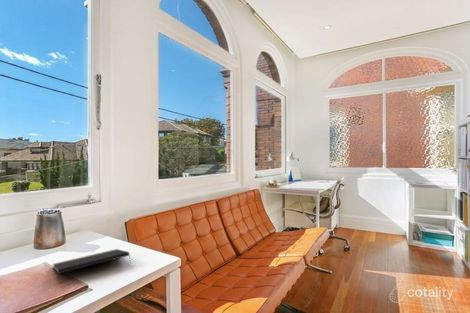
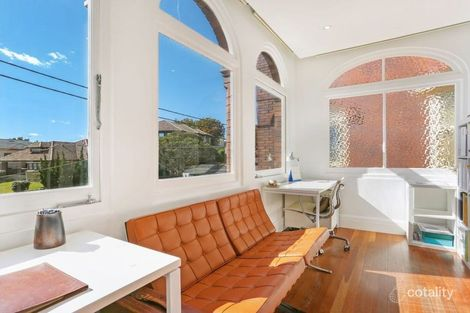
- notepad [52,248,132,275]
